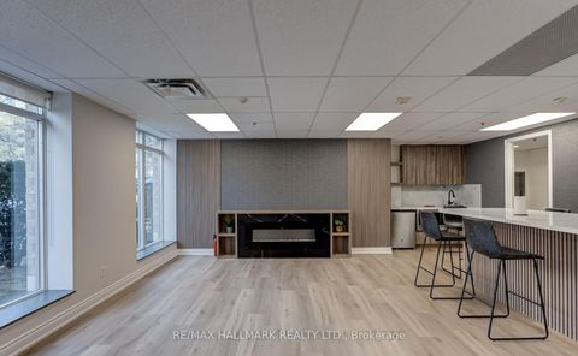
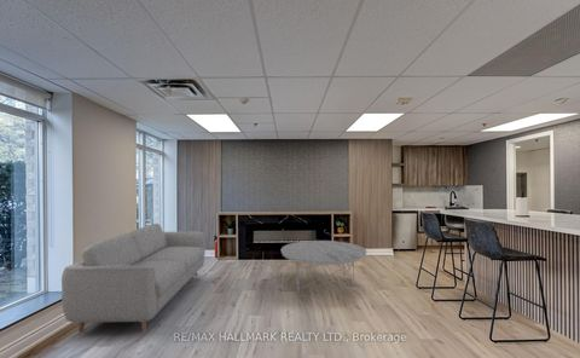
+ coffee table [279,239,367,295]
+ sofa [60,223,207,334]
